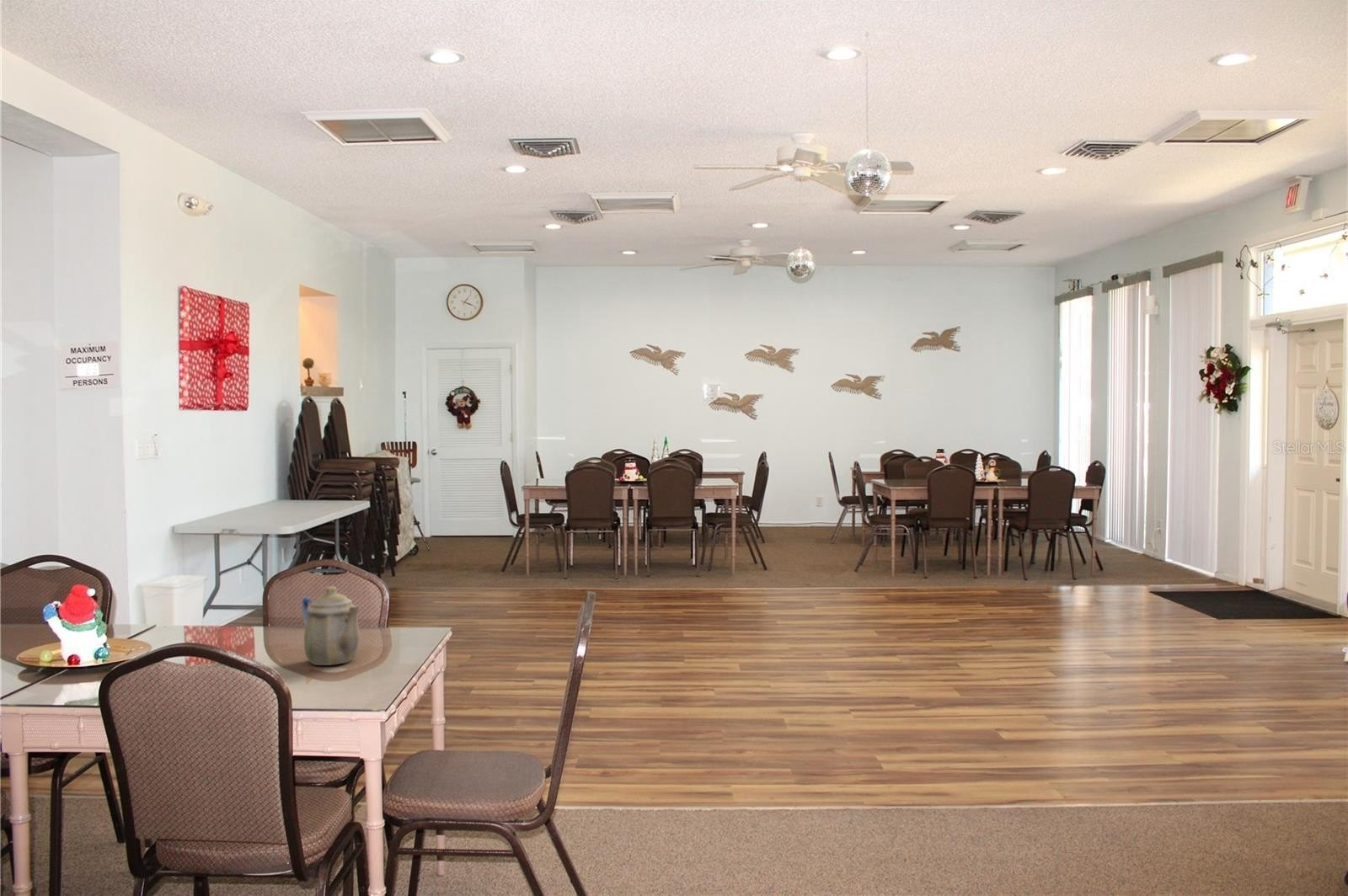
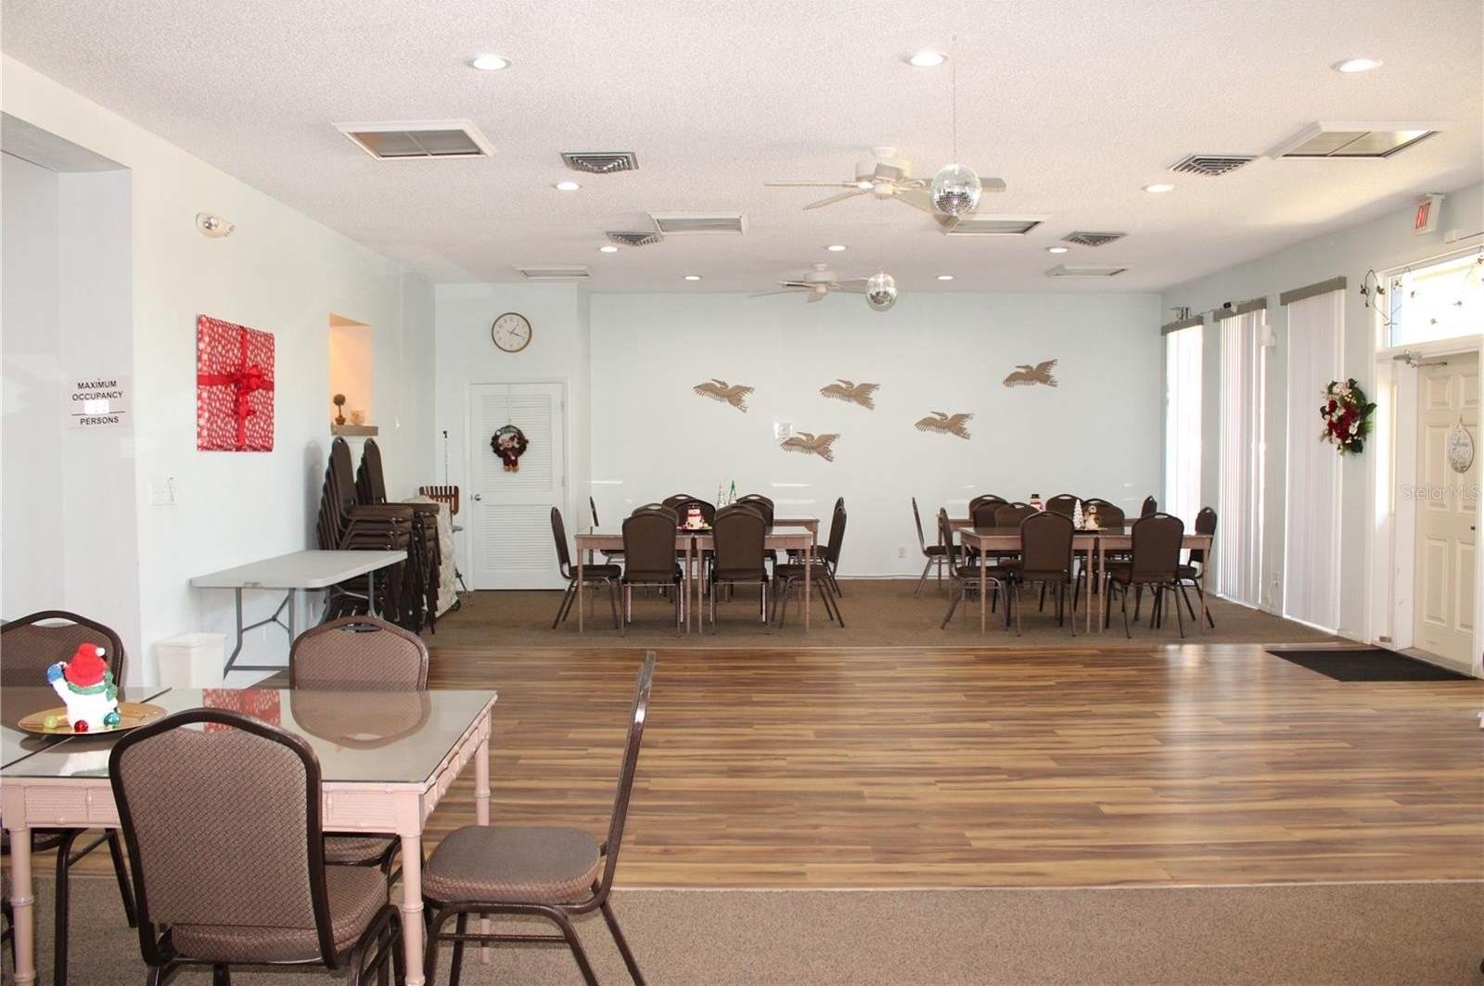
- teapot [301,585,361,666]
